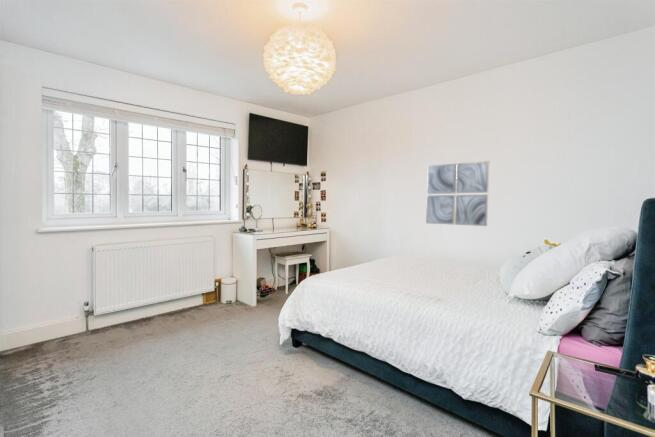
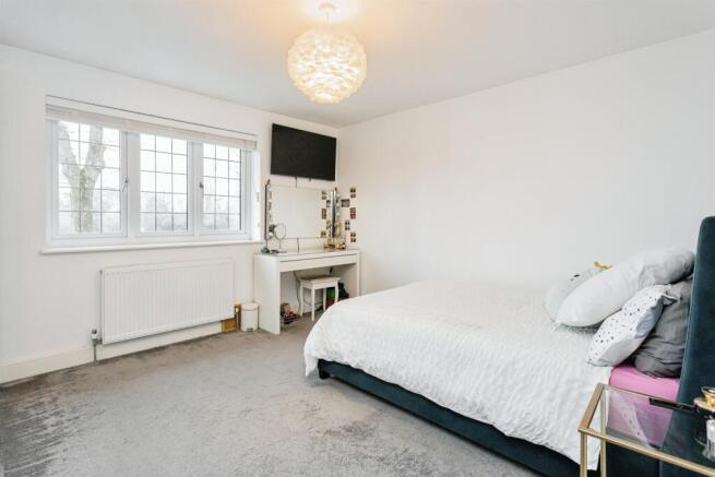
- wall art [425,160,490,227]
